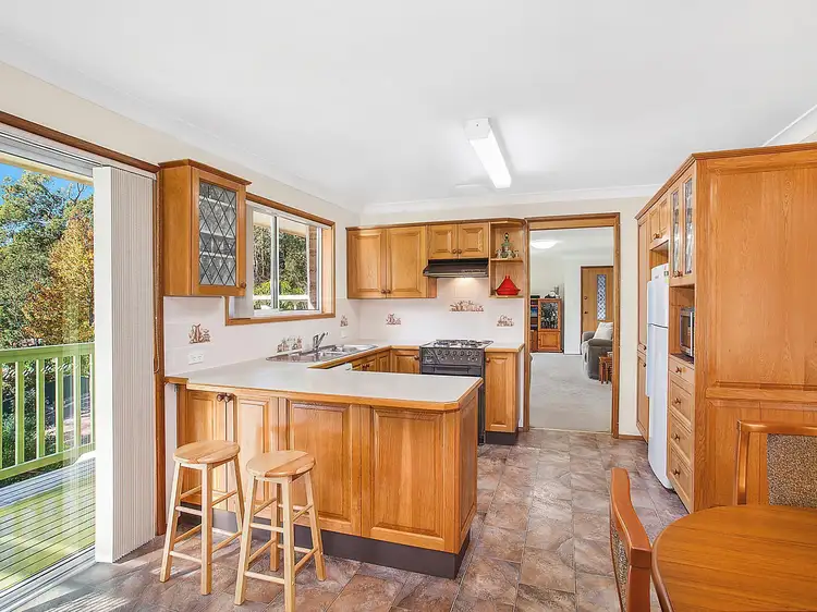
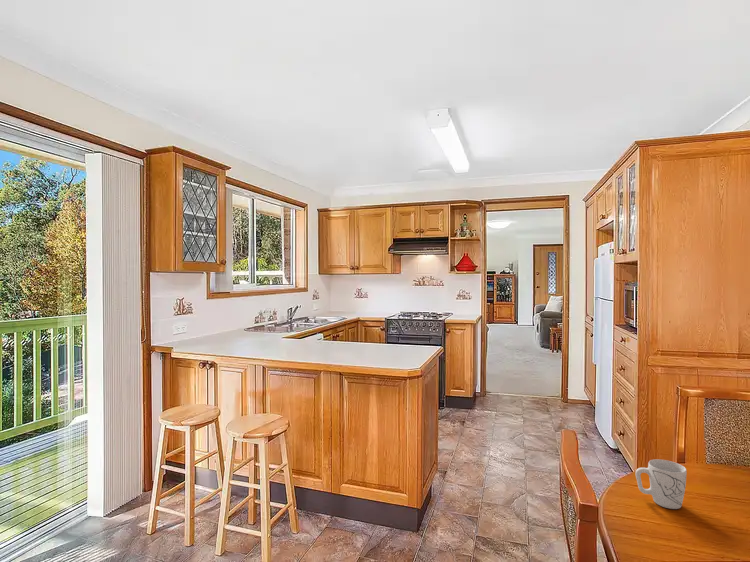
+ mug [635,458,688,510]
